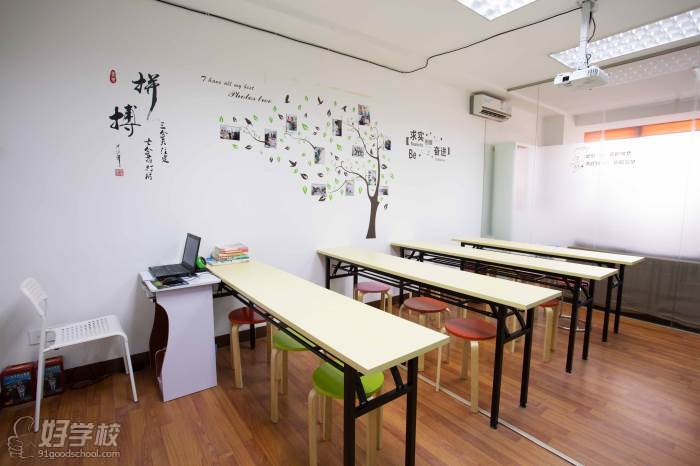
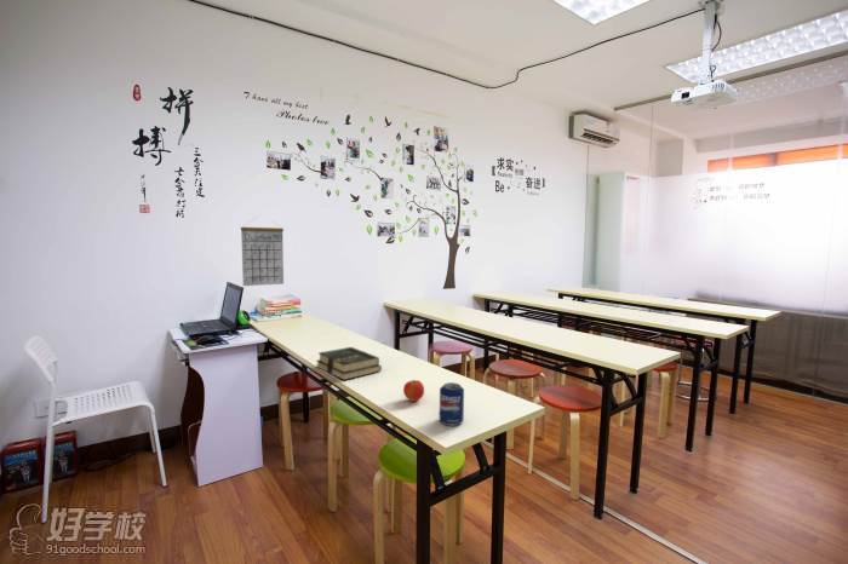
+ calendar [240,214,285,287]
+ book [315,346,383,381]
+ beverage can [439,381,465,427]
+ apple [402,379,425,403]
